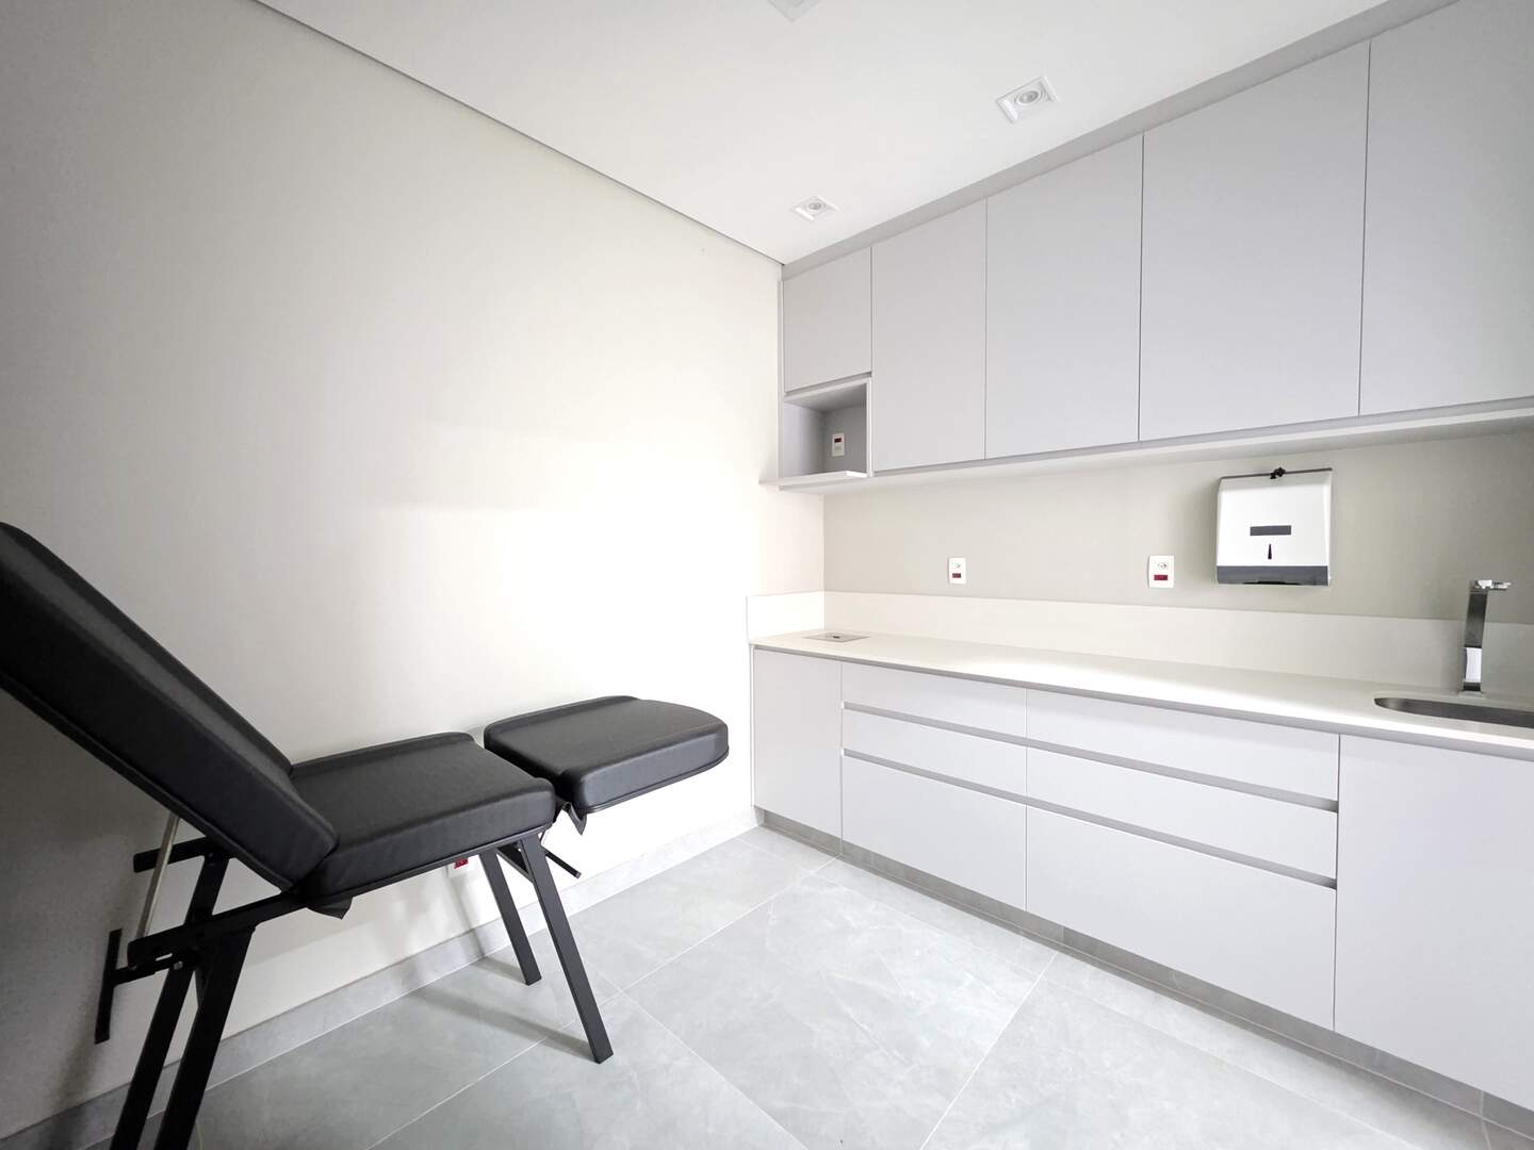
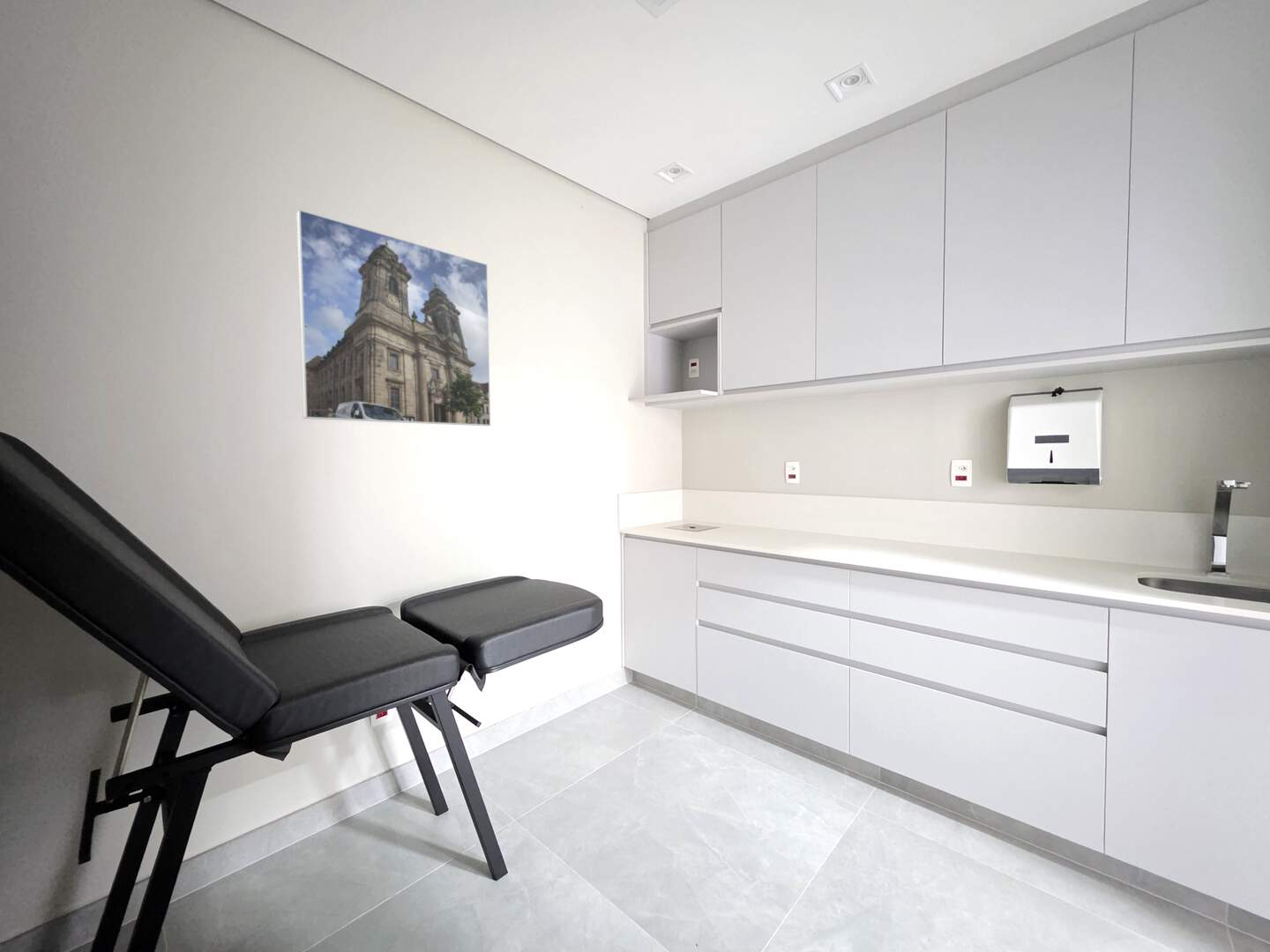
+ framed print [295,208,491,427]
